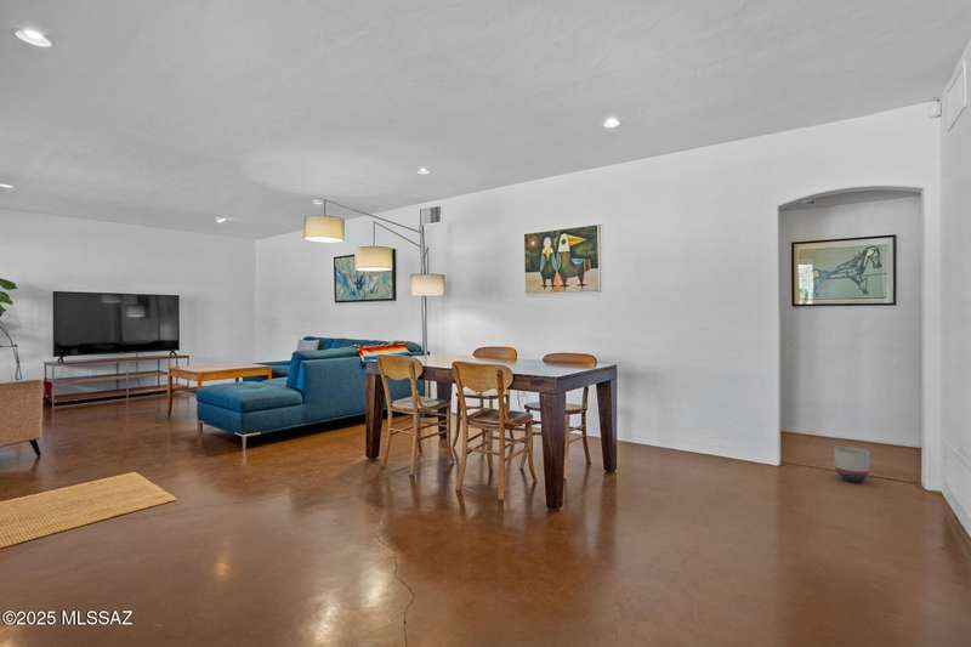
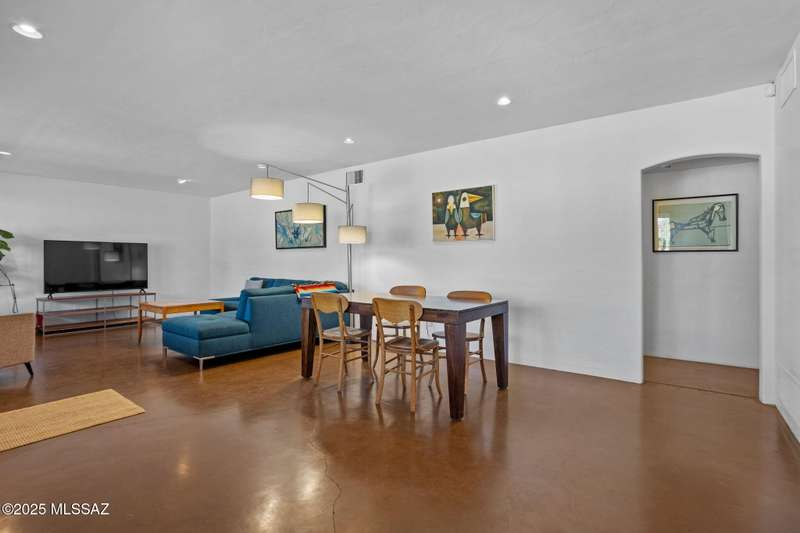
- planter [834,445,871,483]
